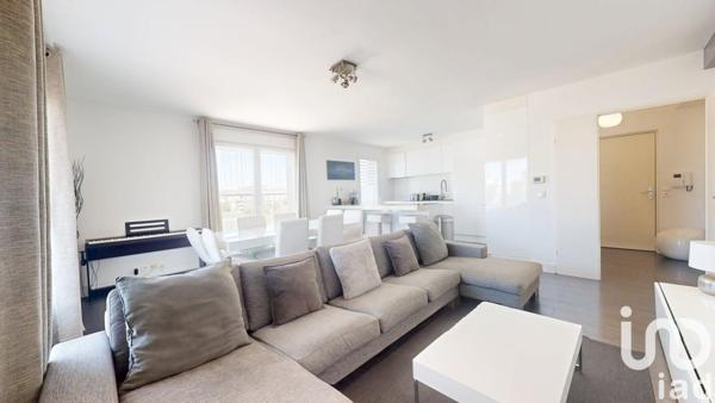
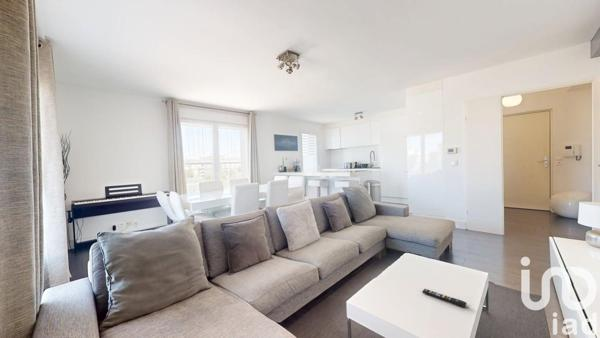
+ remote control [421,288,468,309]
